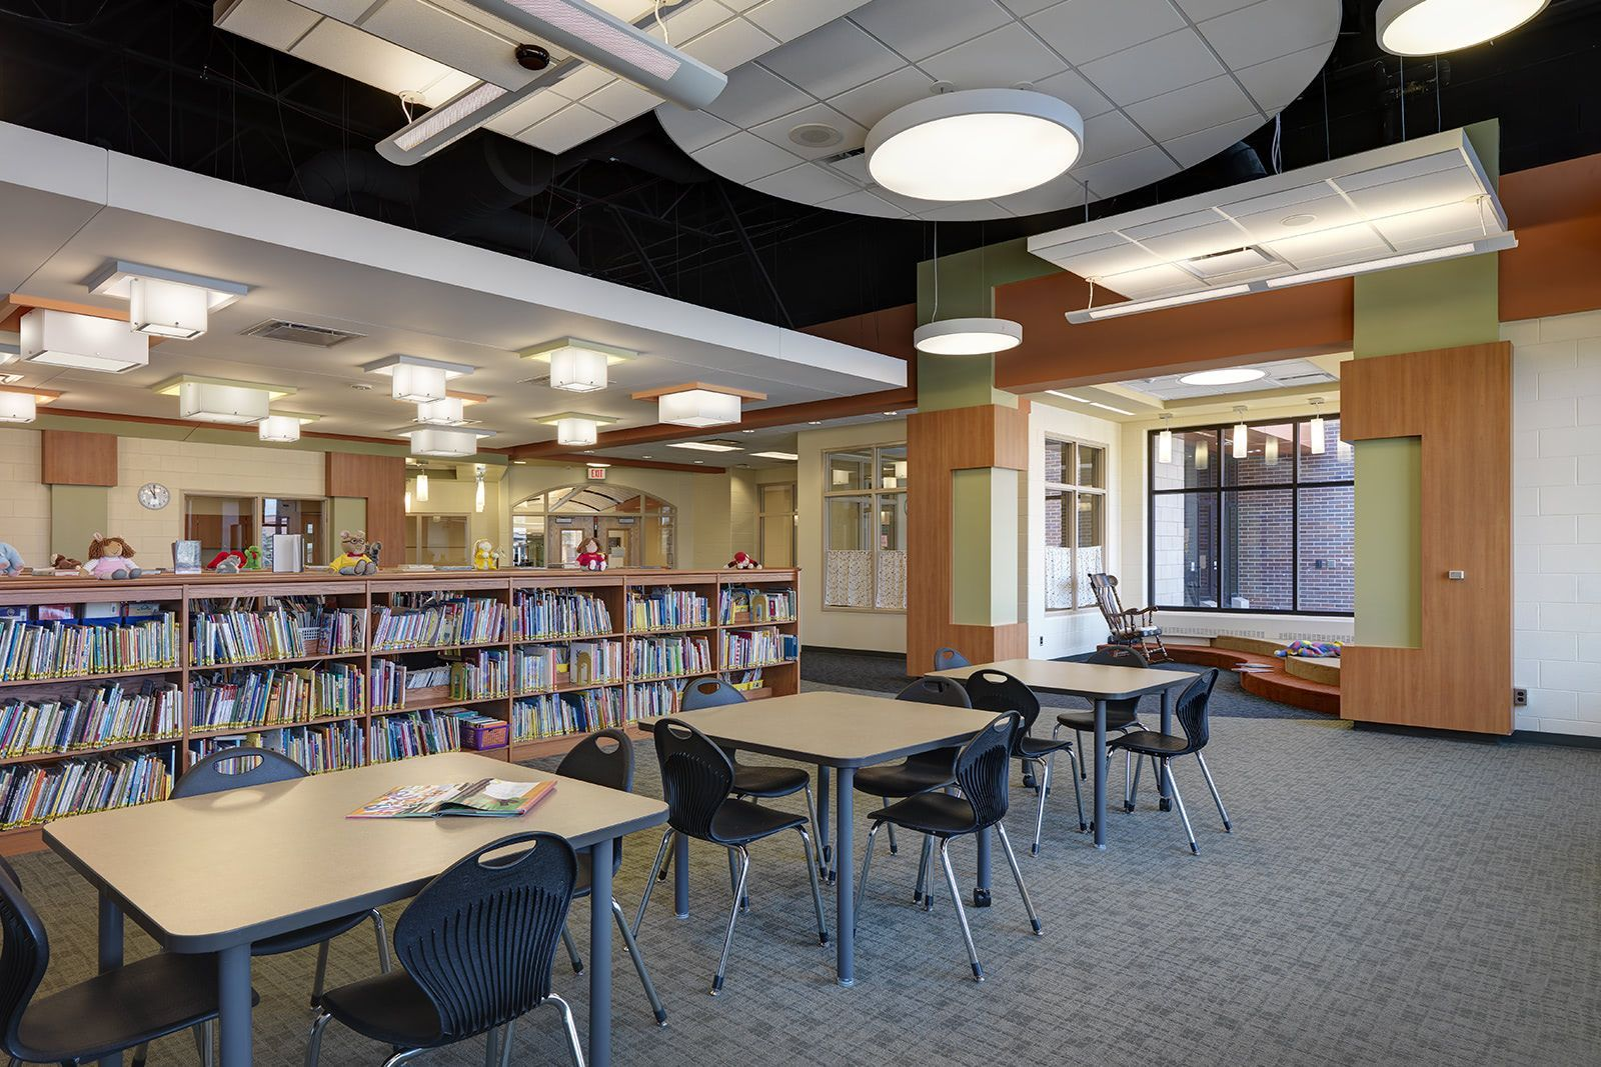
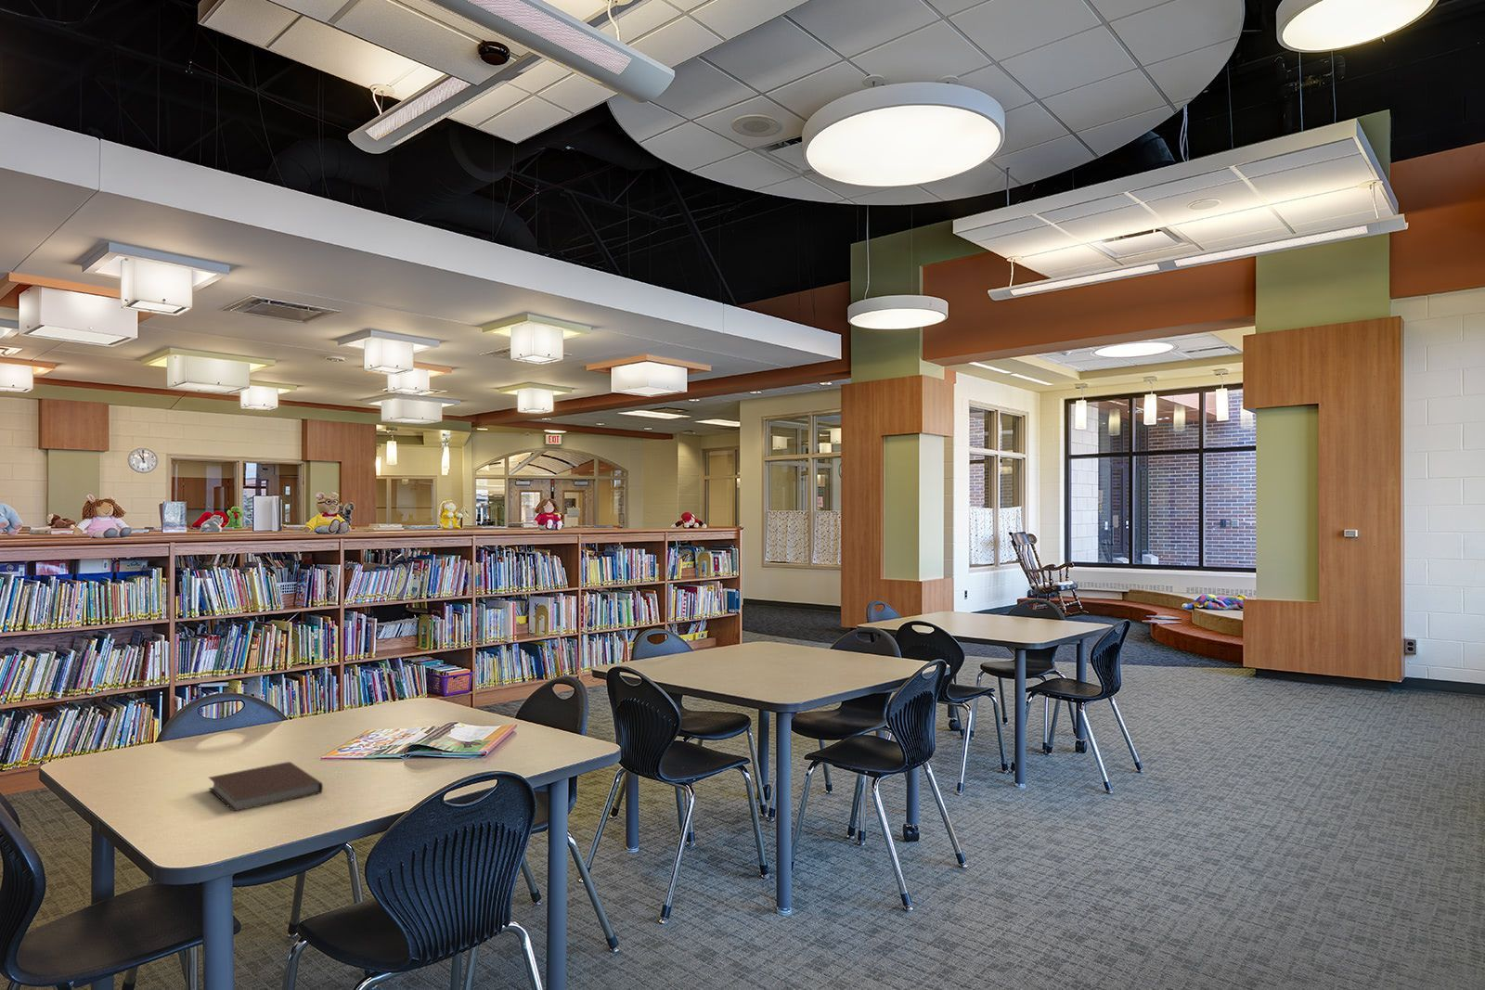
+ notebook [207,761,324,812]
